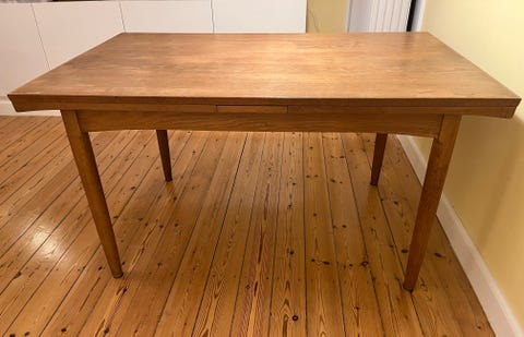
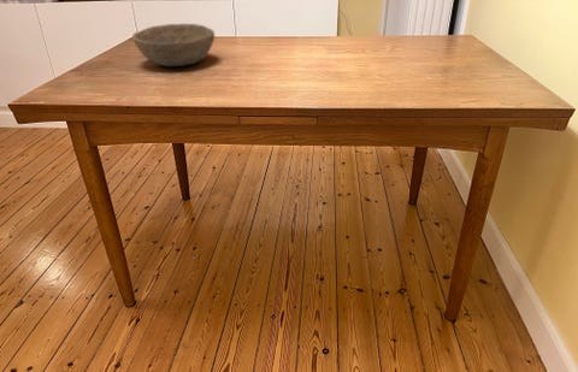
+ bowl [131,23,216,67]
